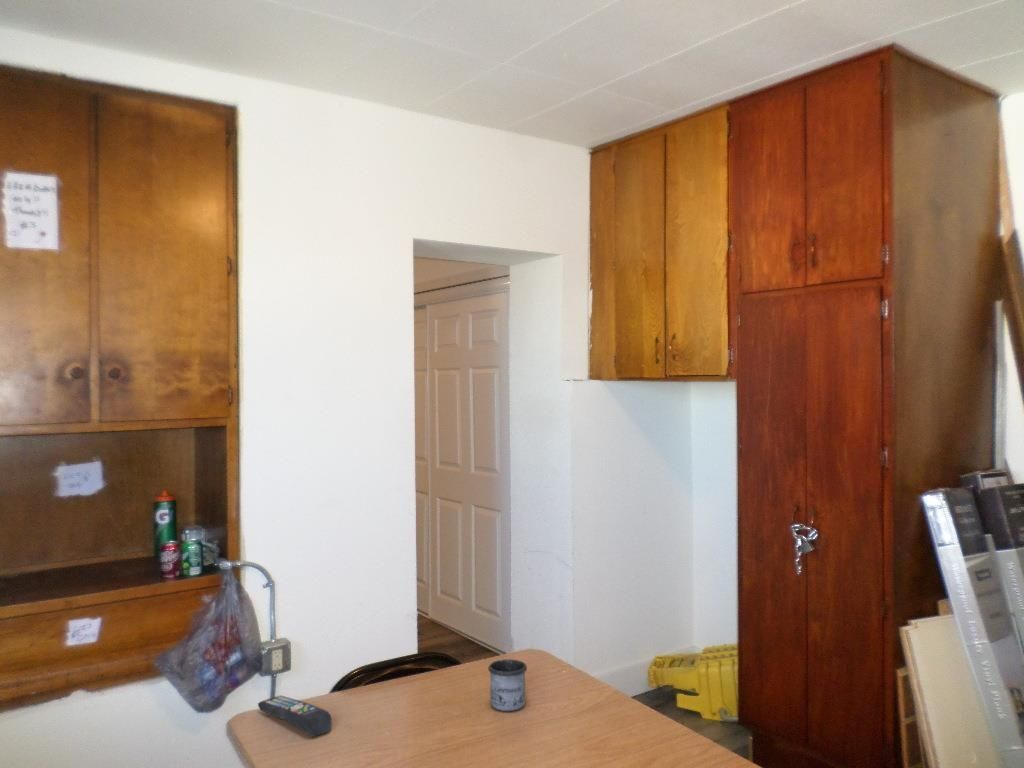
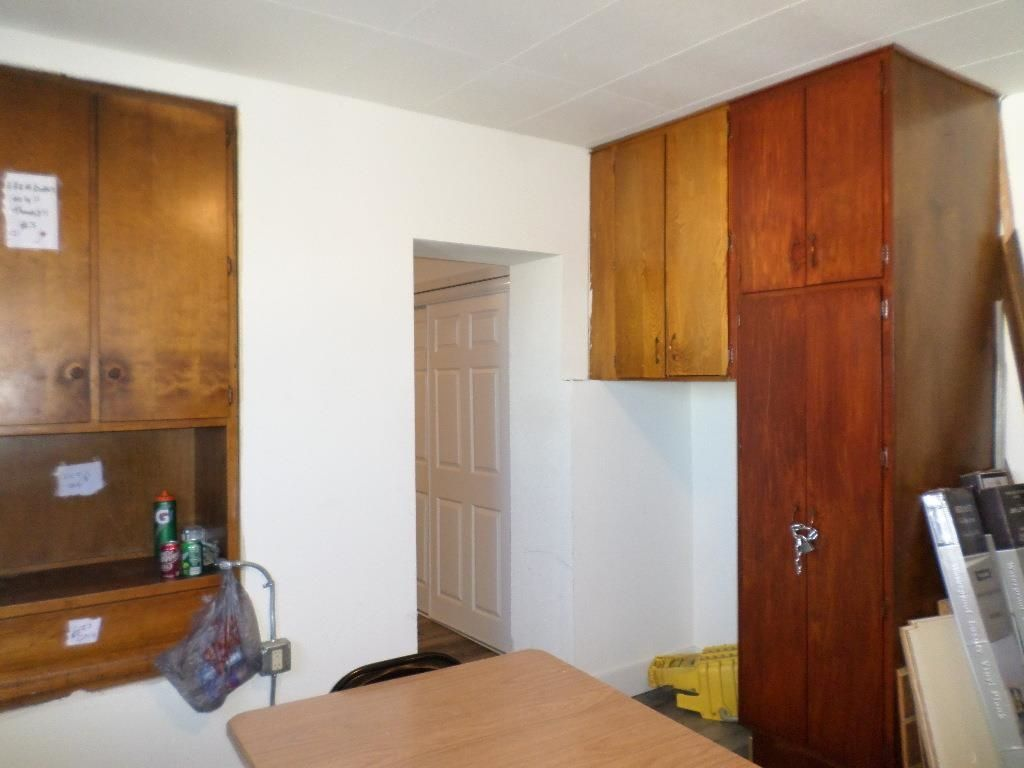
- mug [487,658,528,712]
- remote control [257,695,333,738]
